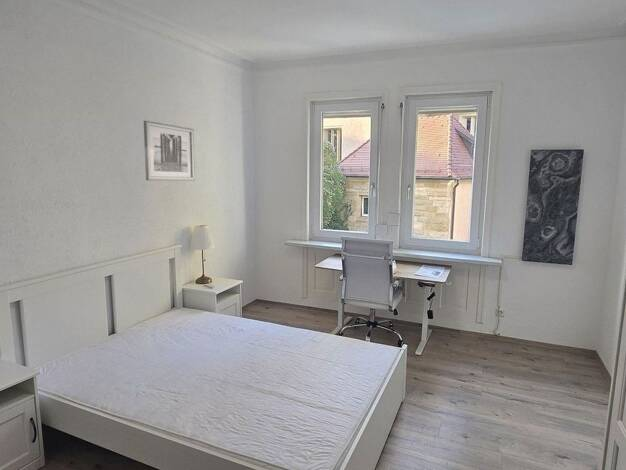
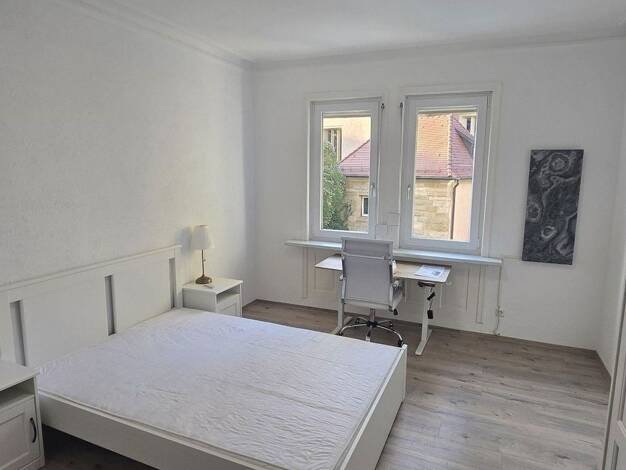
- wall art [143,120,196,182]
